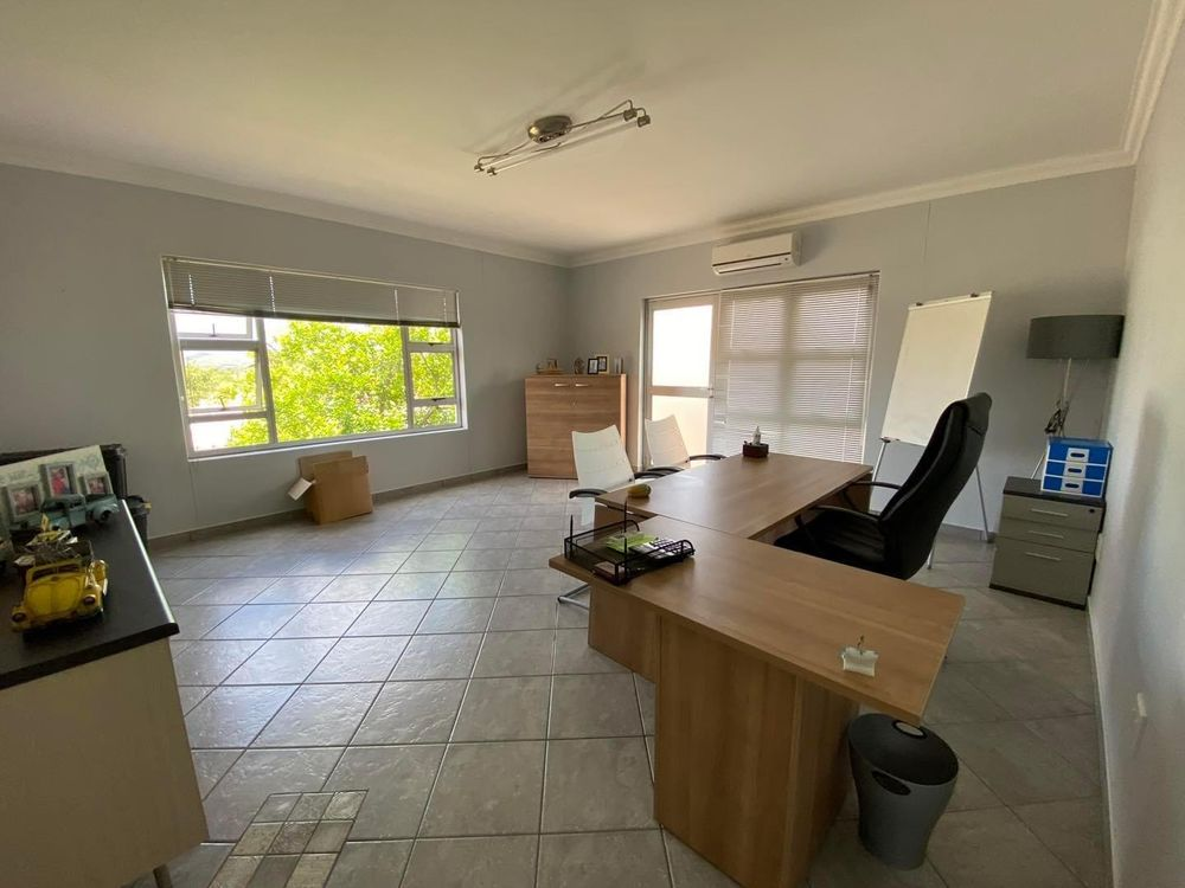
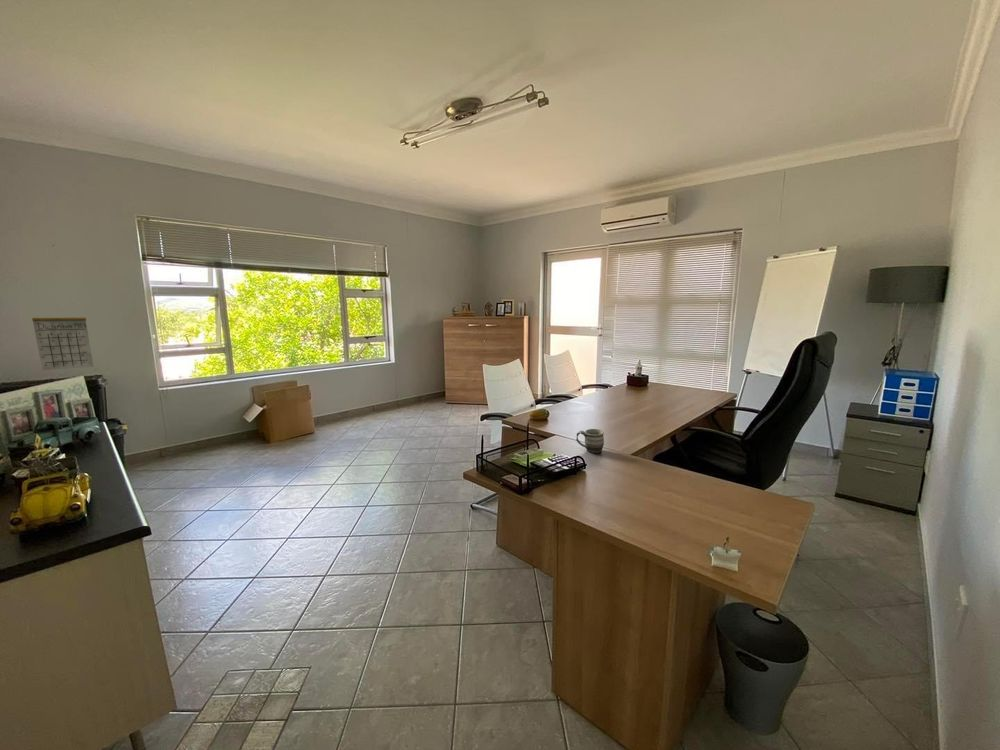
+ mug [575,428,605,454]
+ calendar [31,304,94,371]
